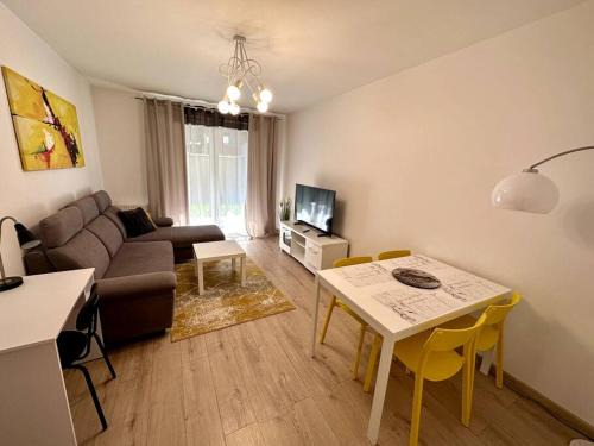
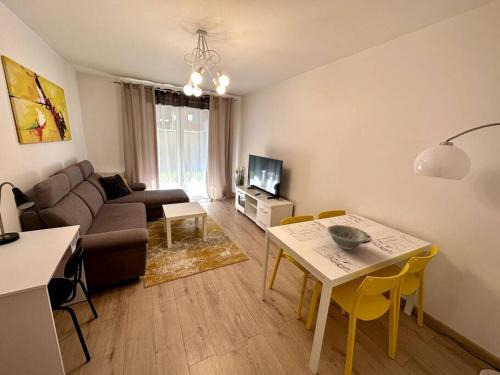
+ bowl [326,224,369,250]
